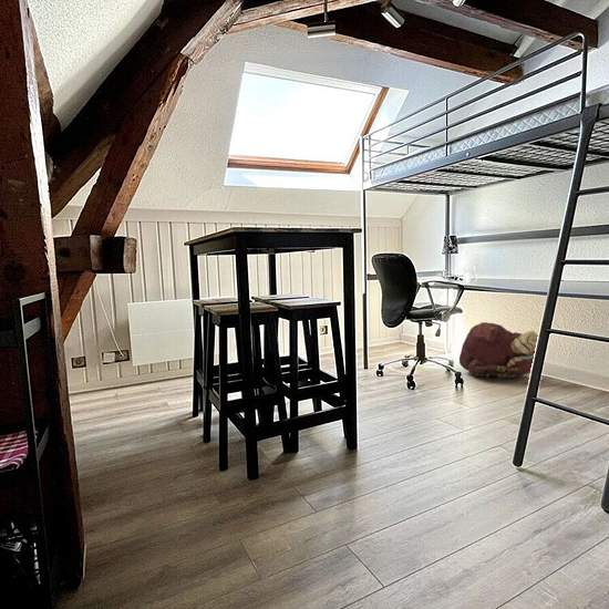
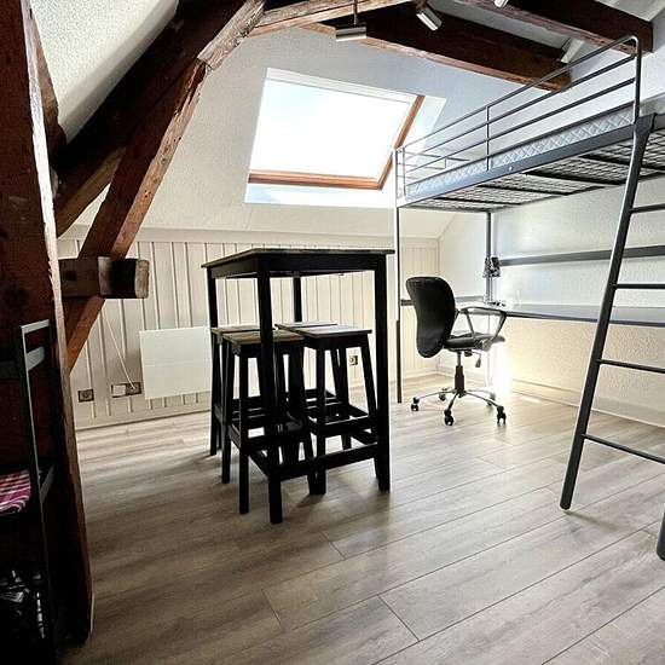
- backpack [458,321,539,380]
